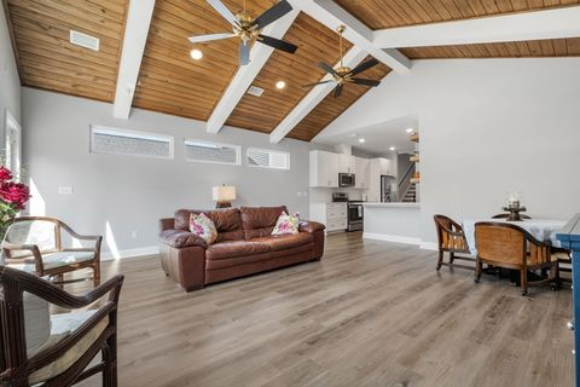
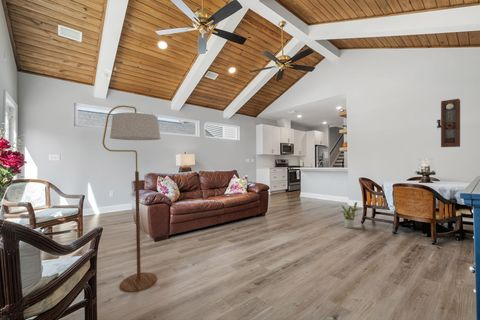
+ pendulum clock [436,98,461,148]
+ floor lamp [102,105,162,293]
+ potted plant [336,201,364,229]
